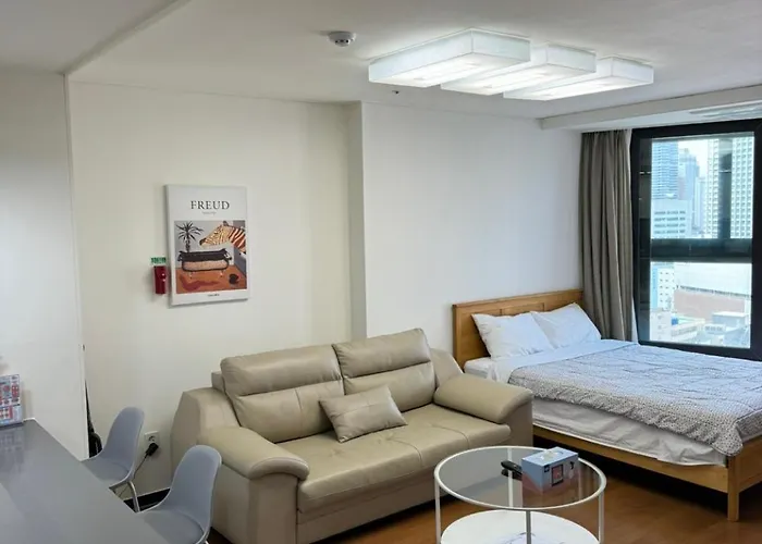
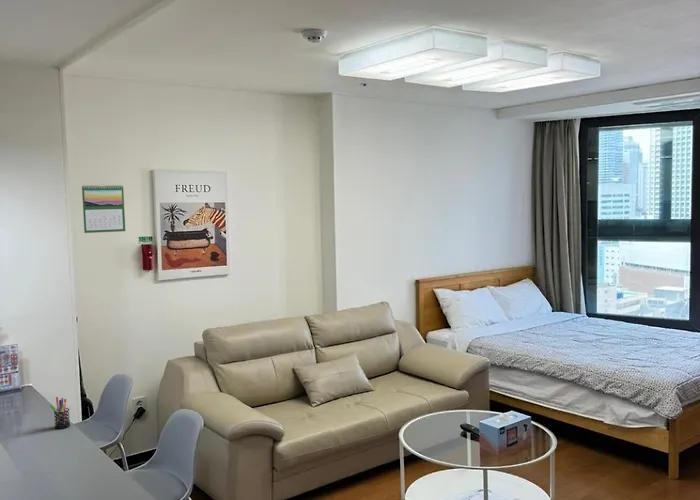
+ calendar [81,183,126,234]
+ pen holder [49,396,71,430]
